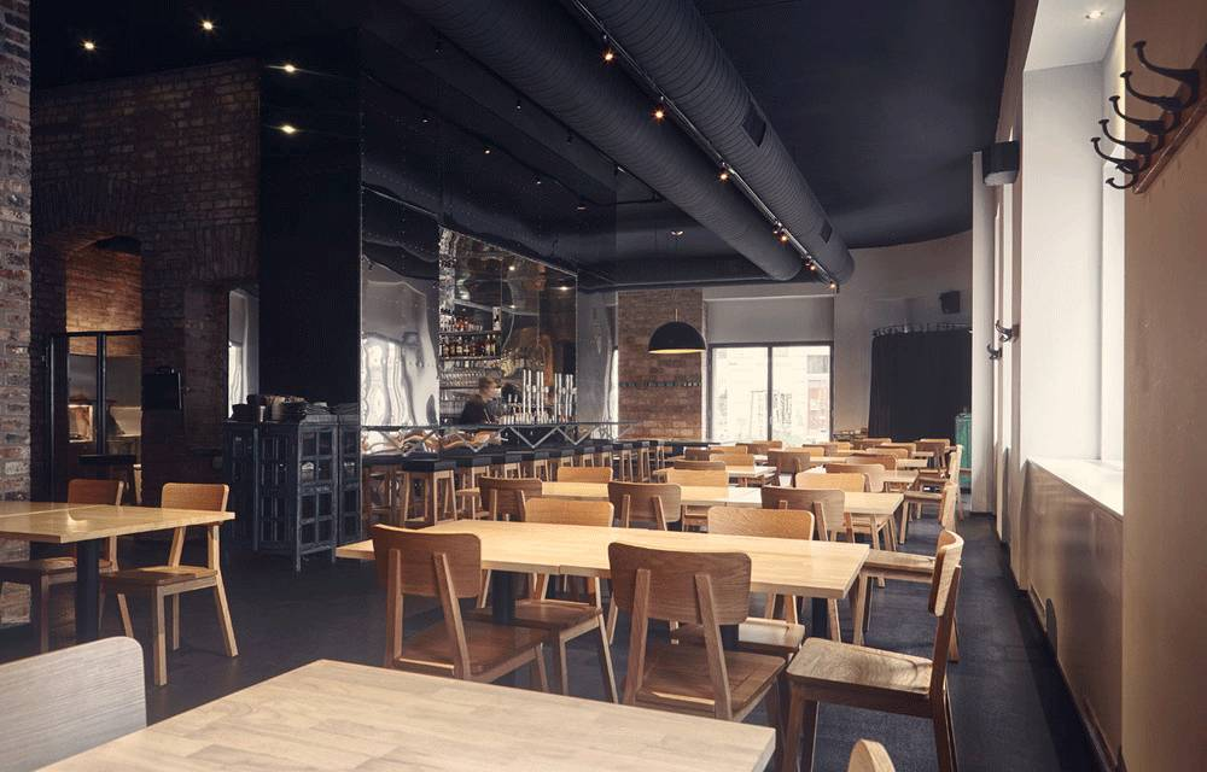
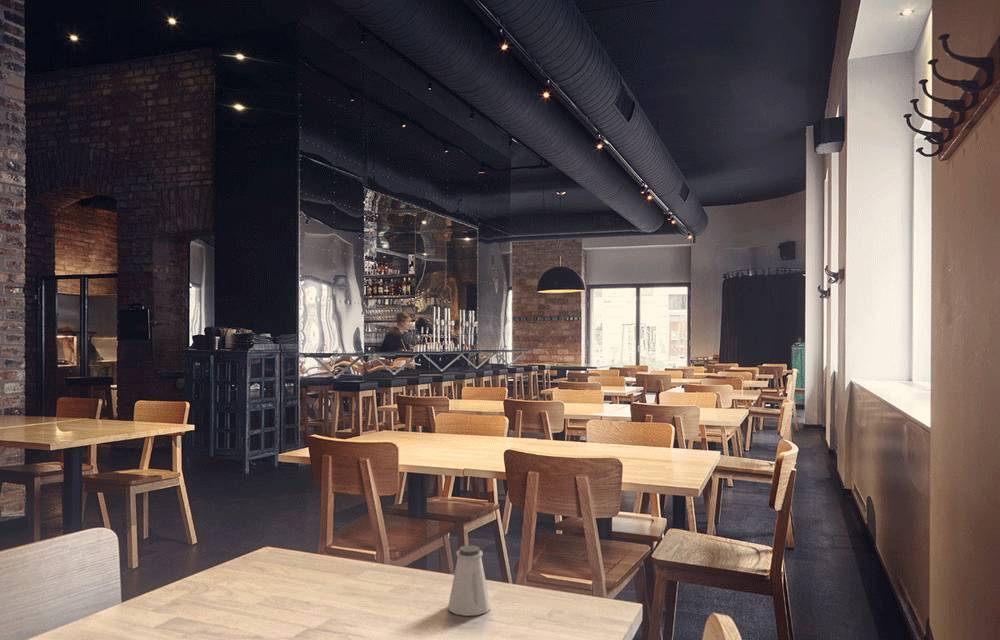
+ saltshaker [447,544,492,617]
